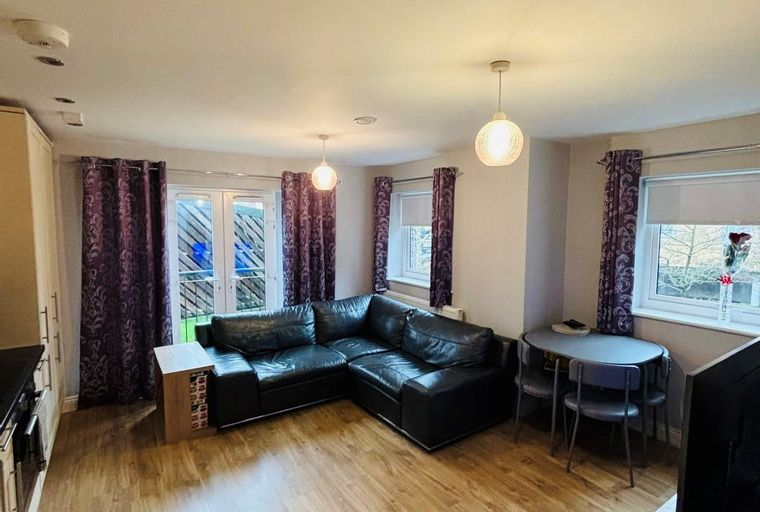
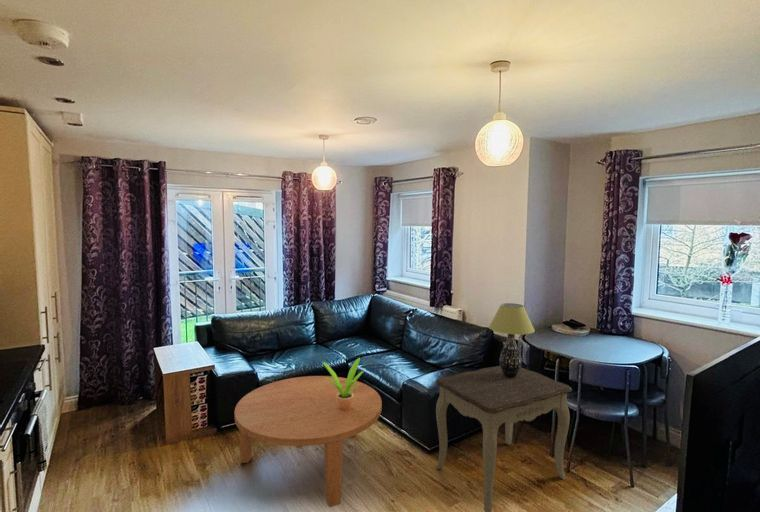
+ coffee table [233,375,383,508]
+ table lamp [488,302,536,378]
+ potted plant [321,357,365,410]
+ side table [435,365,573,512]
